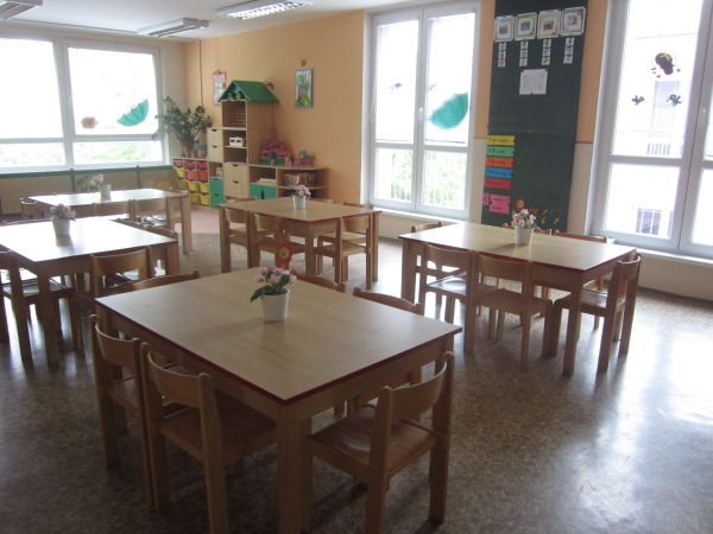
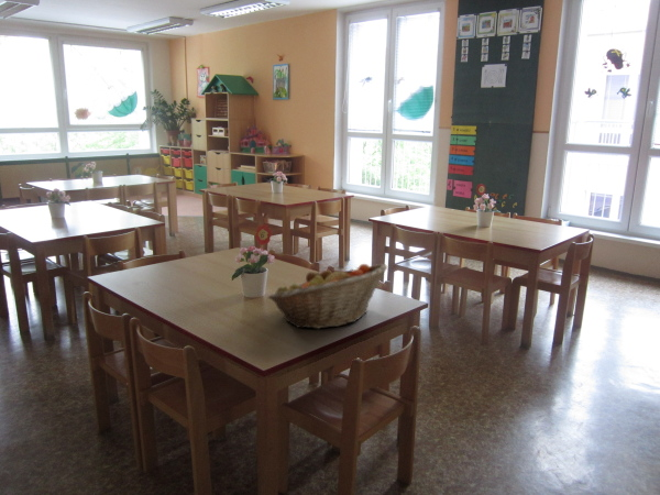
+ fruit basket [267,263,388,330]
